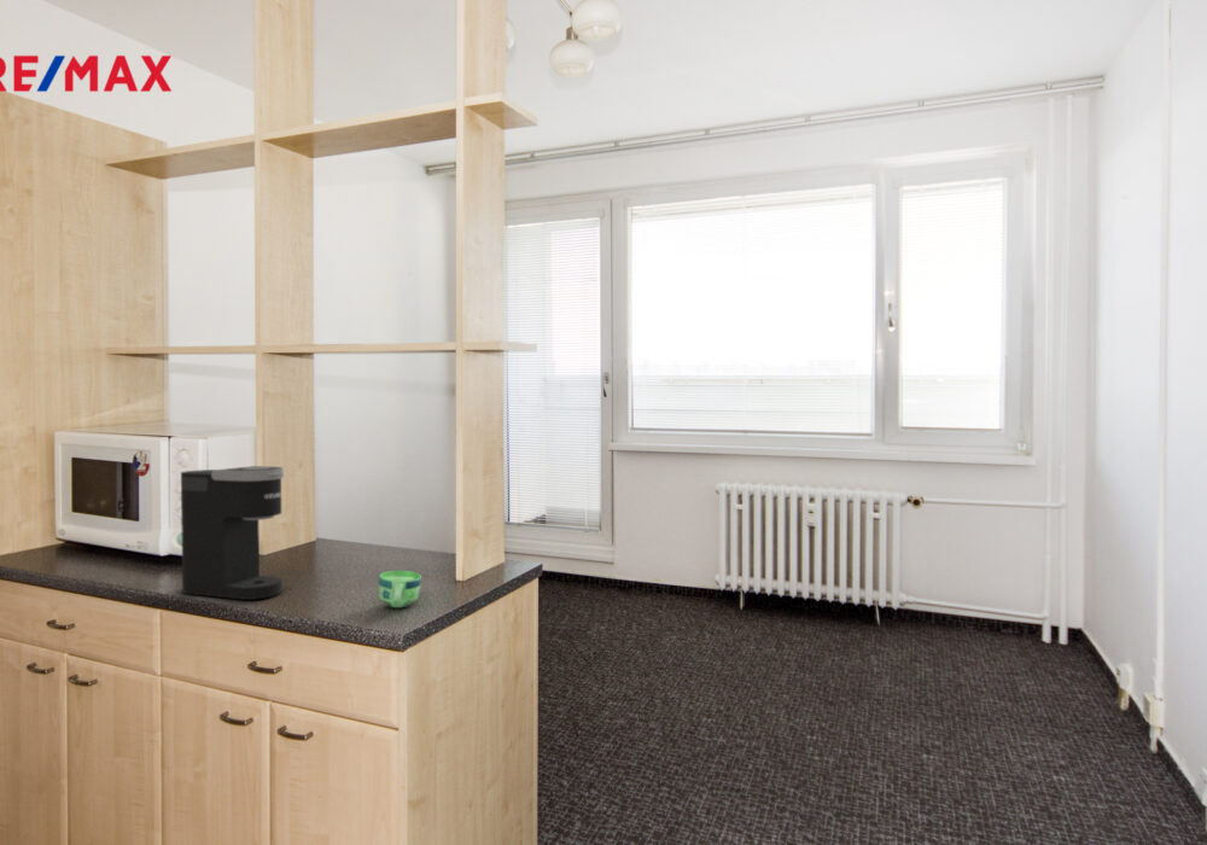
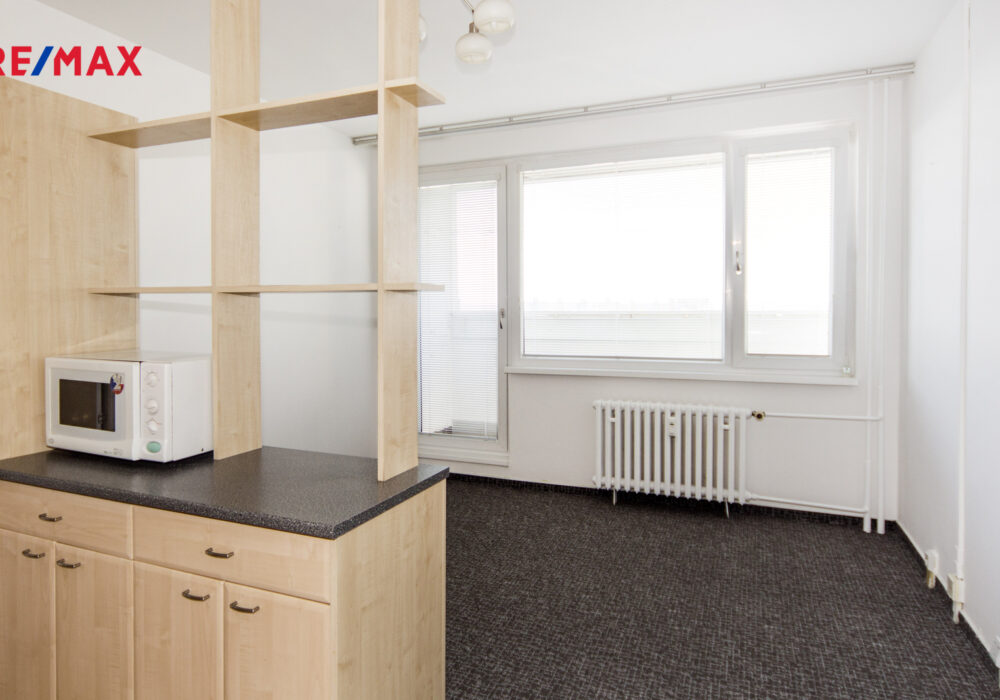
- cup [378,570,422,608]
- coffee maker [180,465,285,601]
